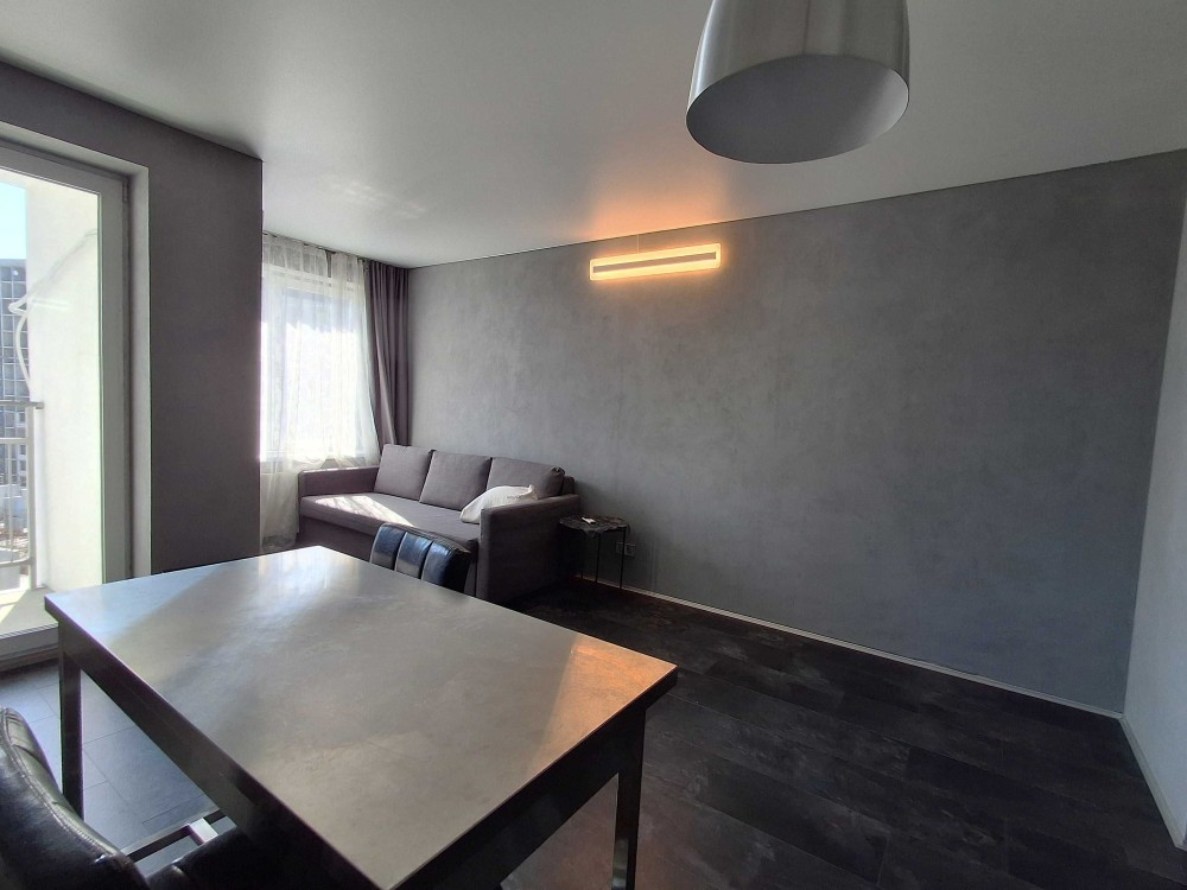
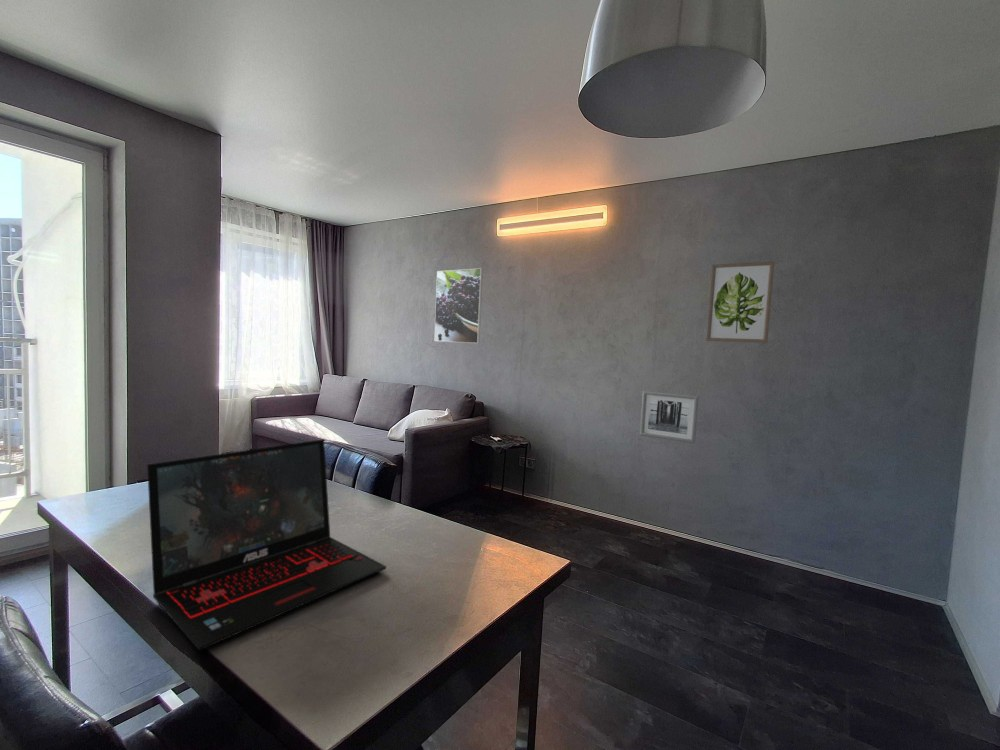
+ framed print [433,267,484,344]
+ laptop [146,438,387,652]
+ wall art [705,261,775,344]
+ wall art [639,390,700,444]
